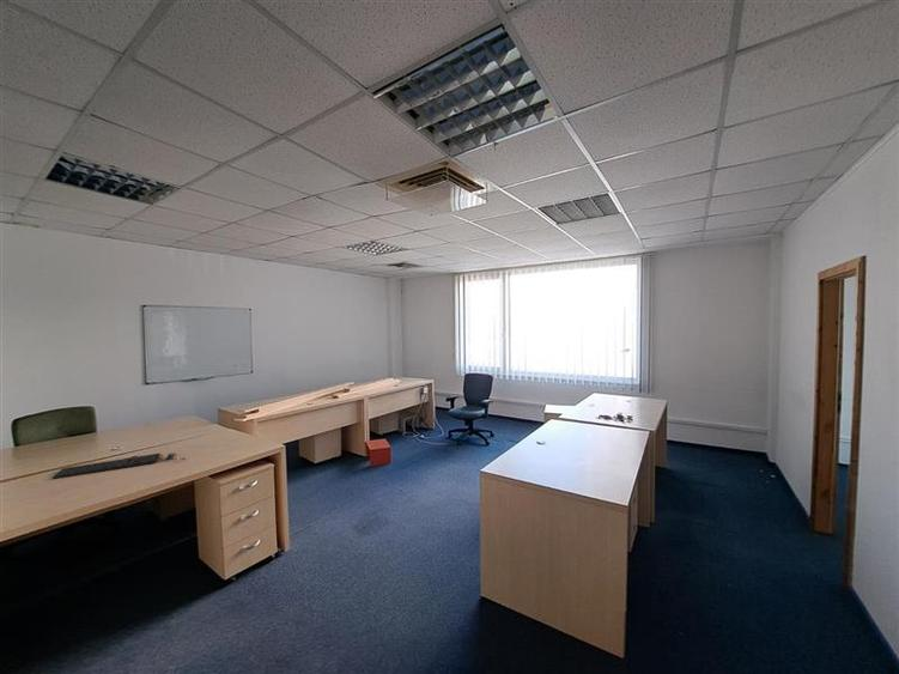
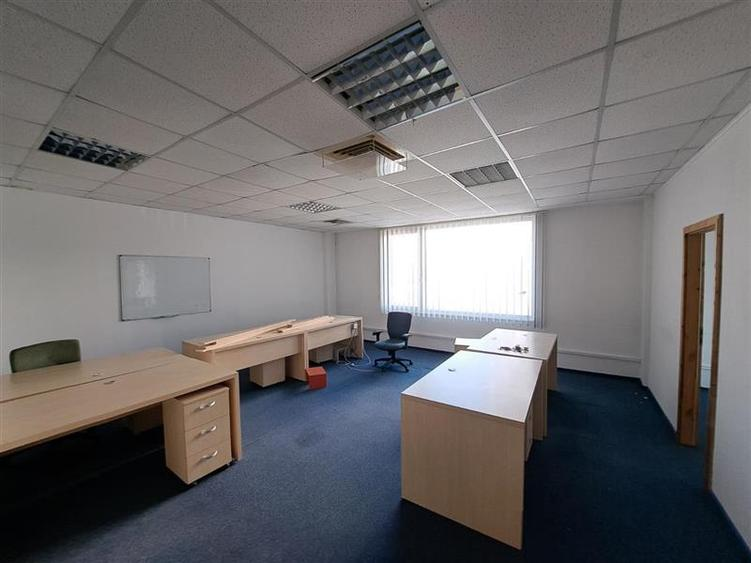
- keyboard [51,453,187,480]
